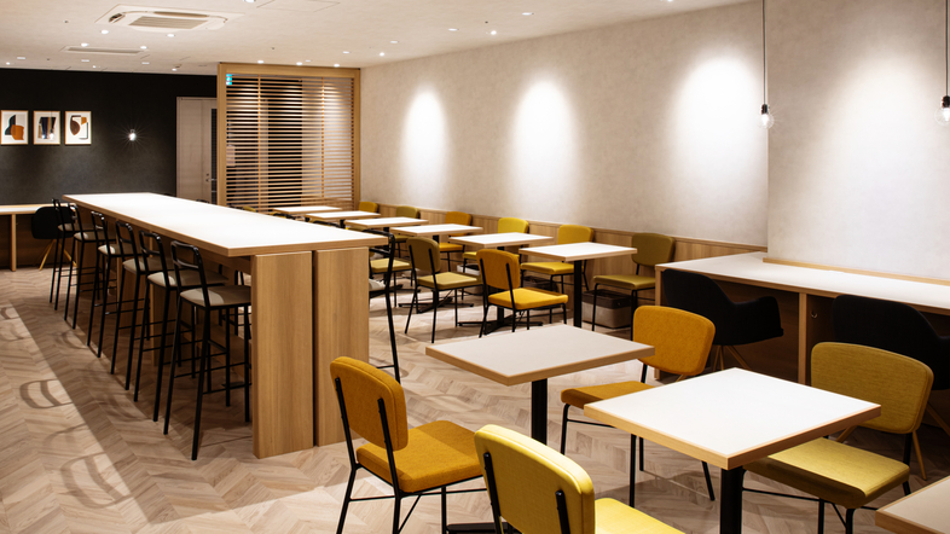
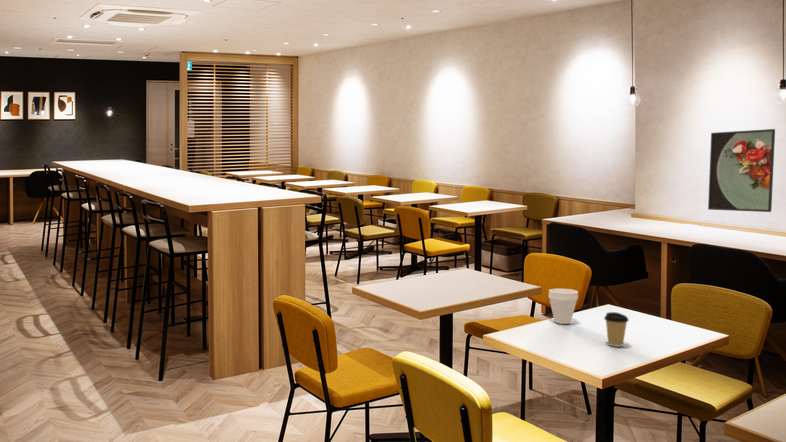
+ cup [548,288,579,325]
+ coffee cup [603,311,630,348]
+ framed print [707,128,776,213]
